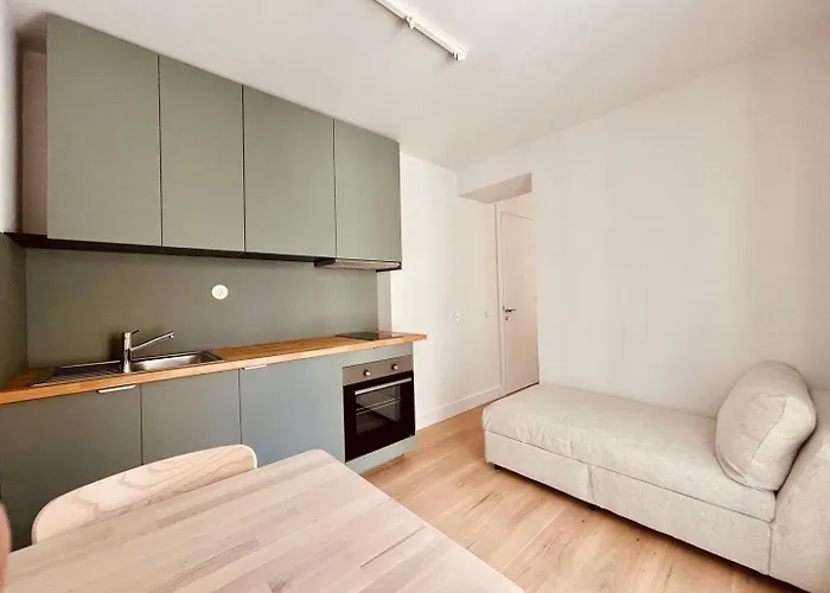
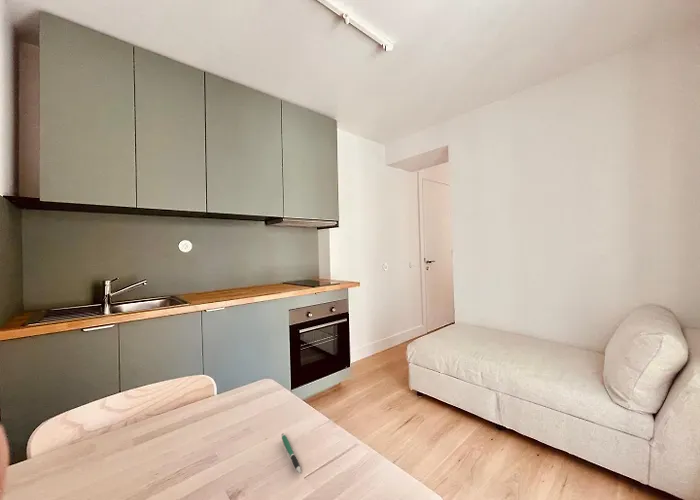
+ pen [281,433,302,474]
